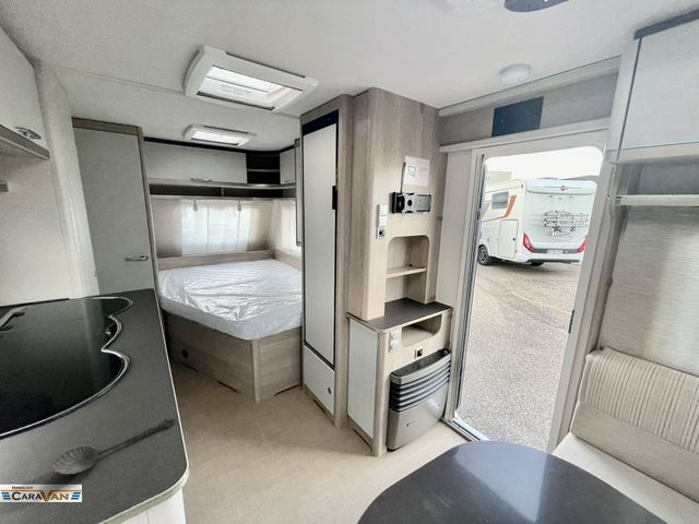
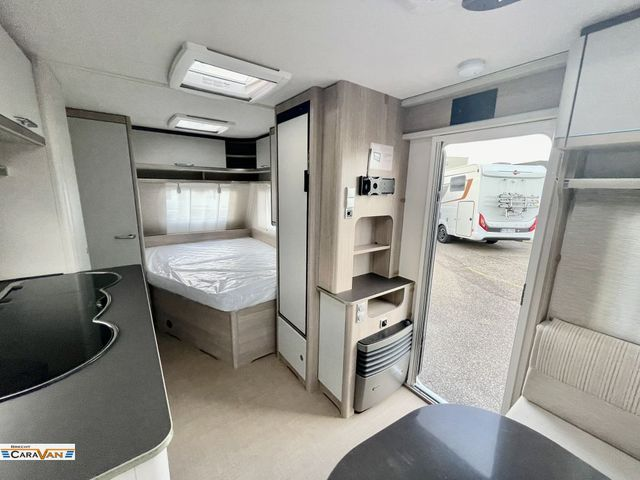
- spoon [51,418,177,476]
